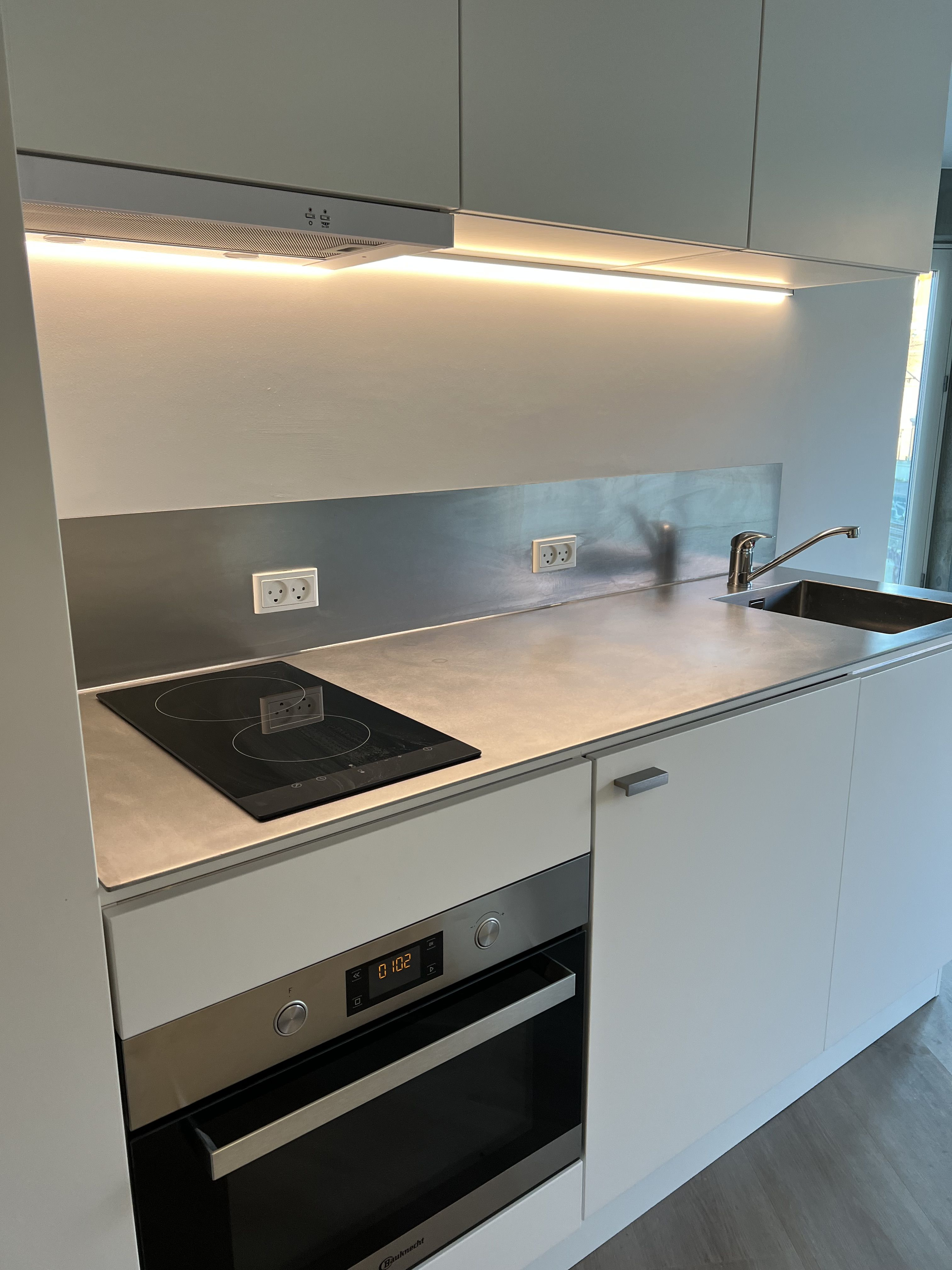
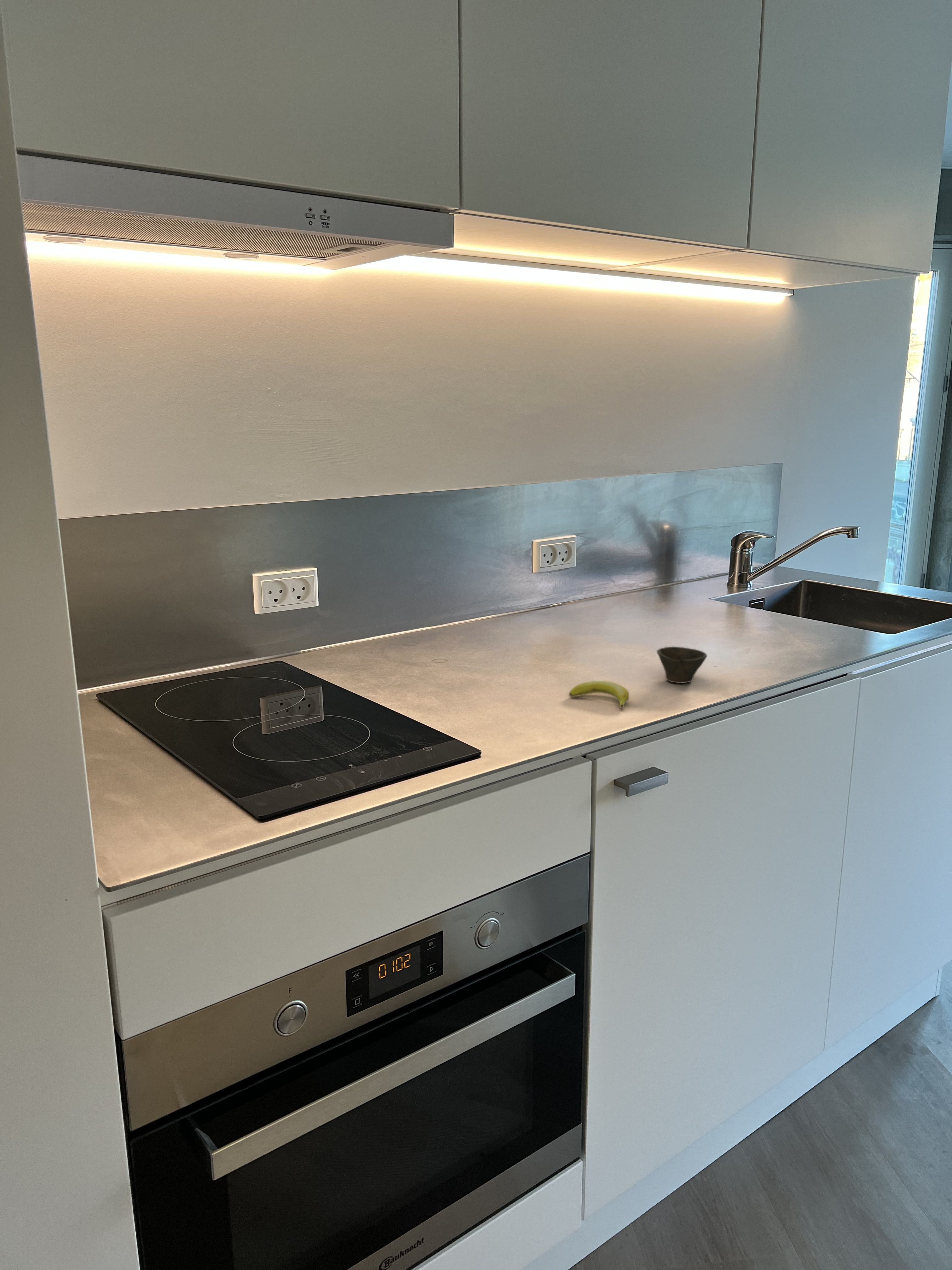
+ banana [569,680,630,709]
+ cup [657,646,708,684]
